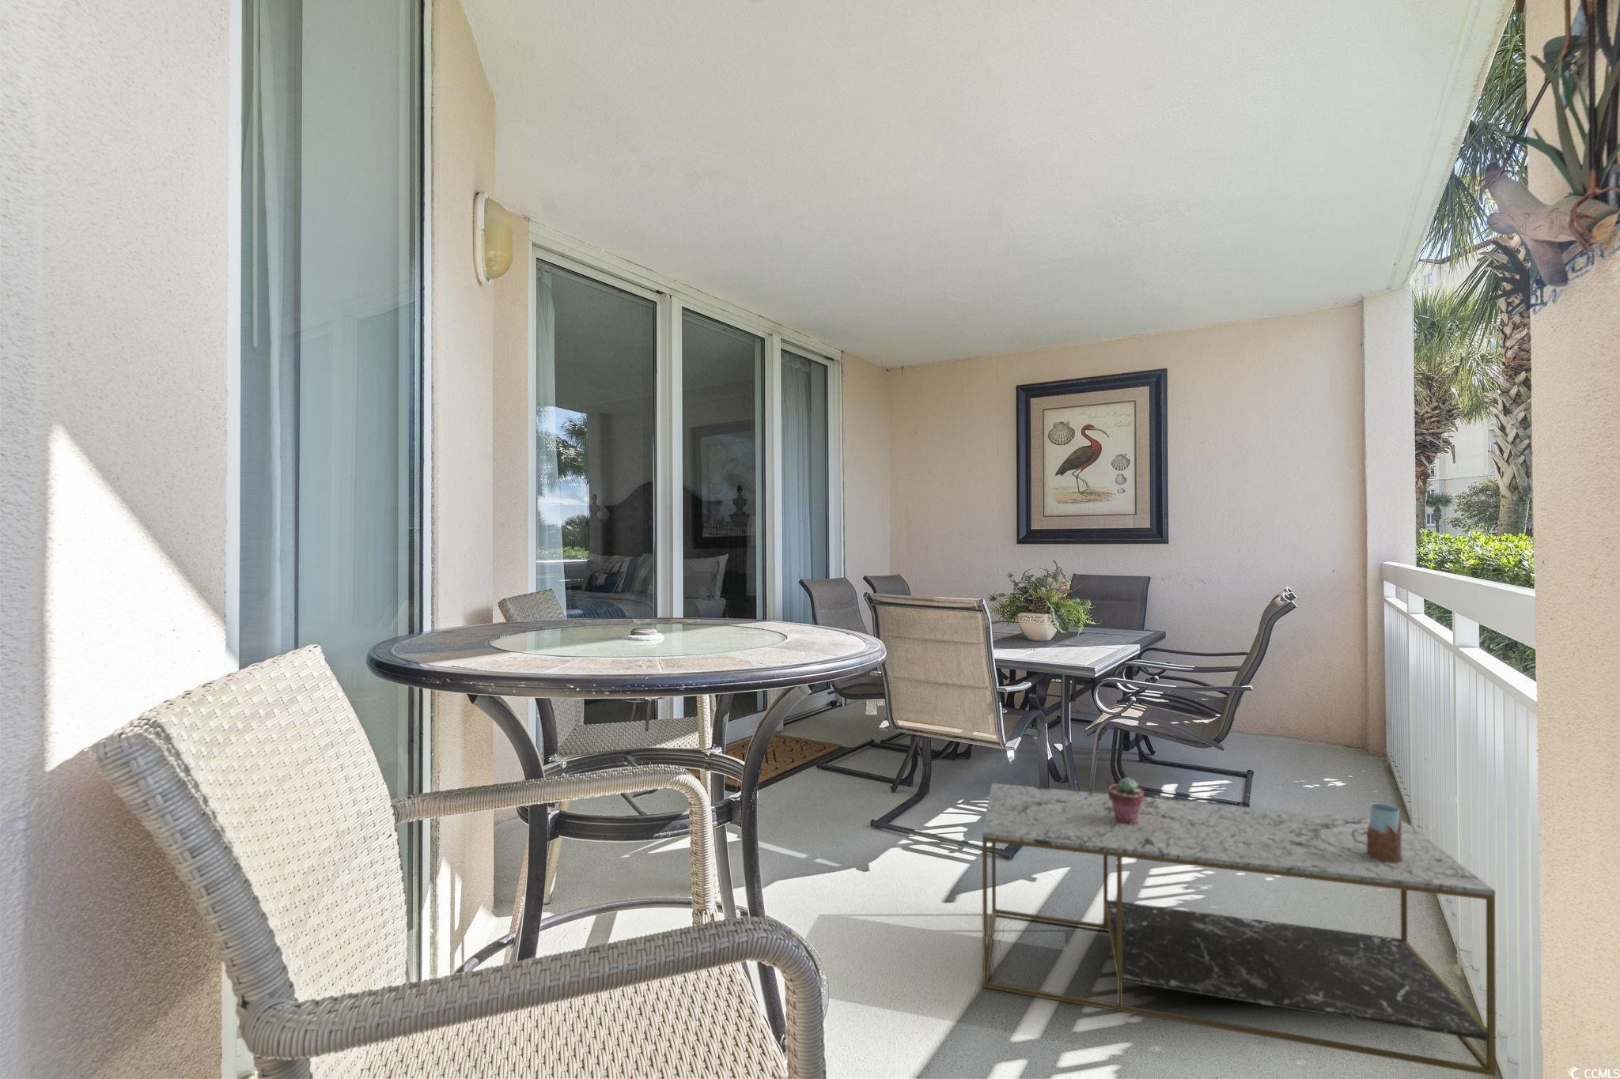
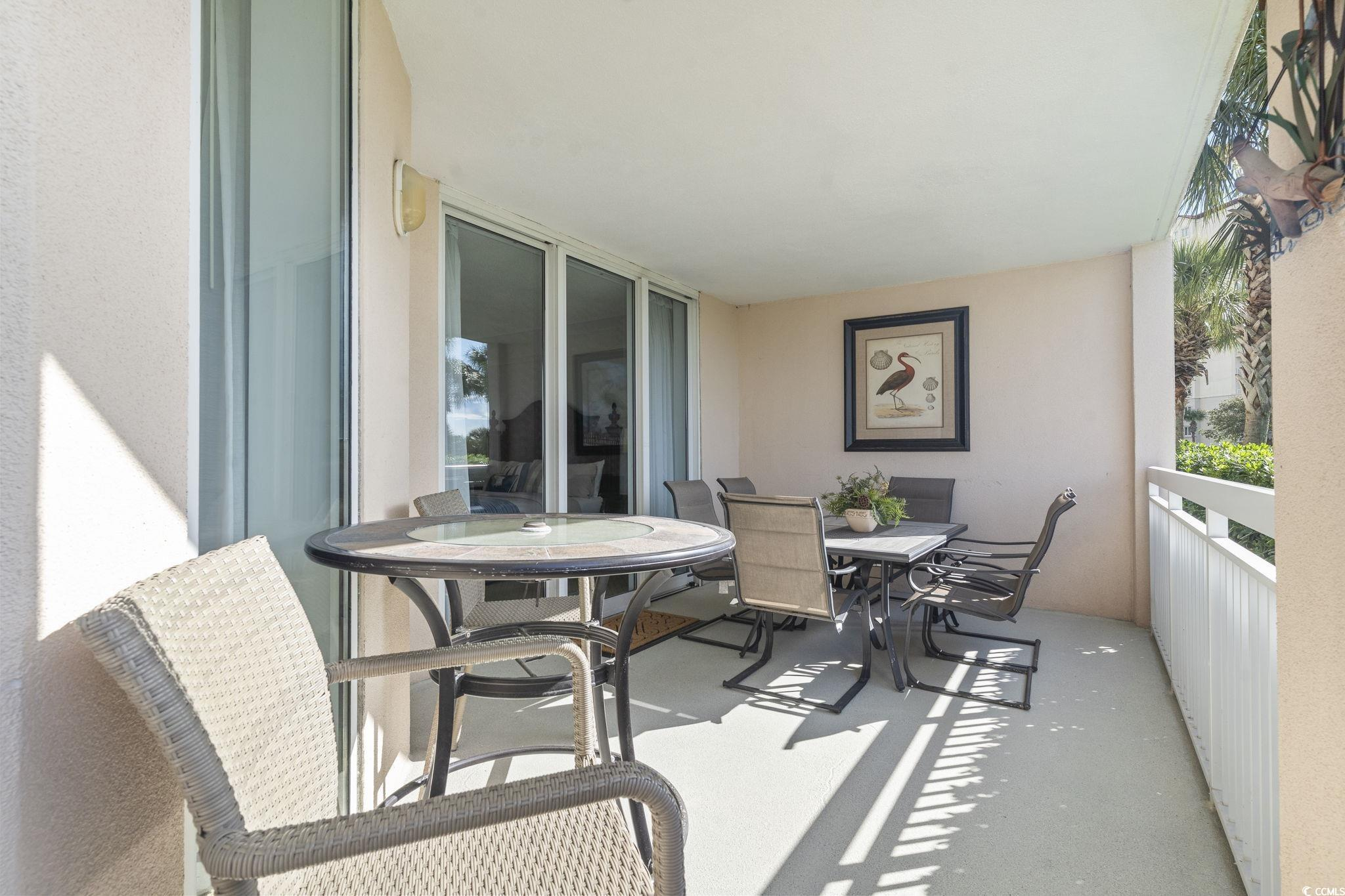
- drinking glass [1353,803,1402,862]
- potted succulent [1107,777,1144,825]
- coffee table [982,783,1497,1078]
